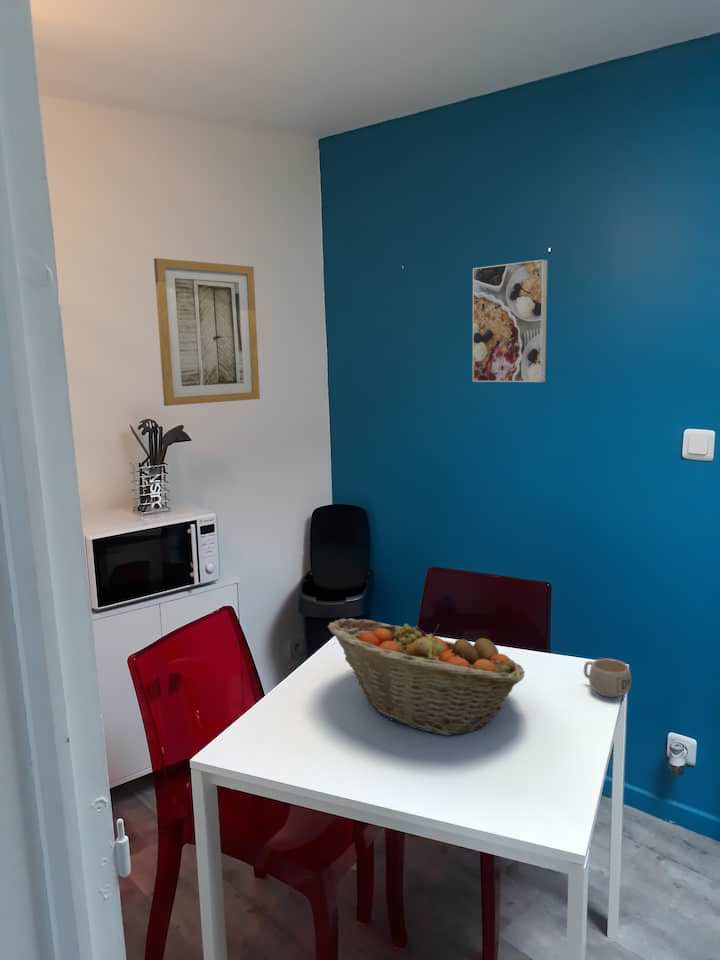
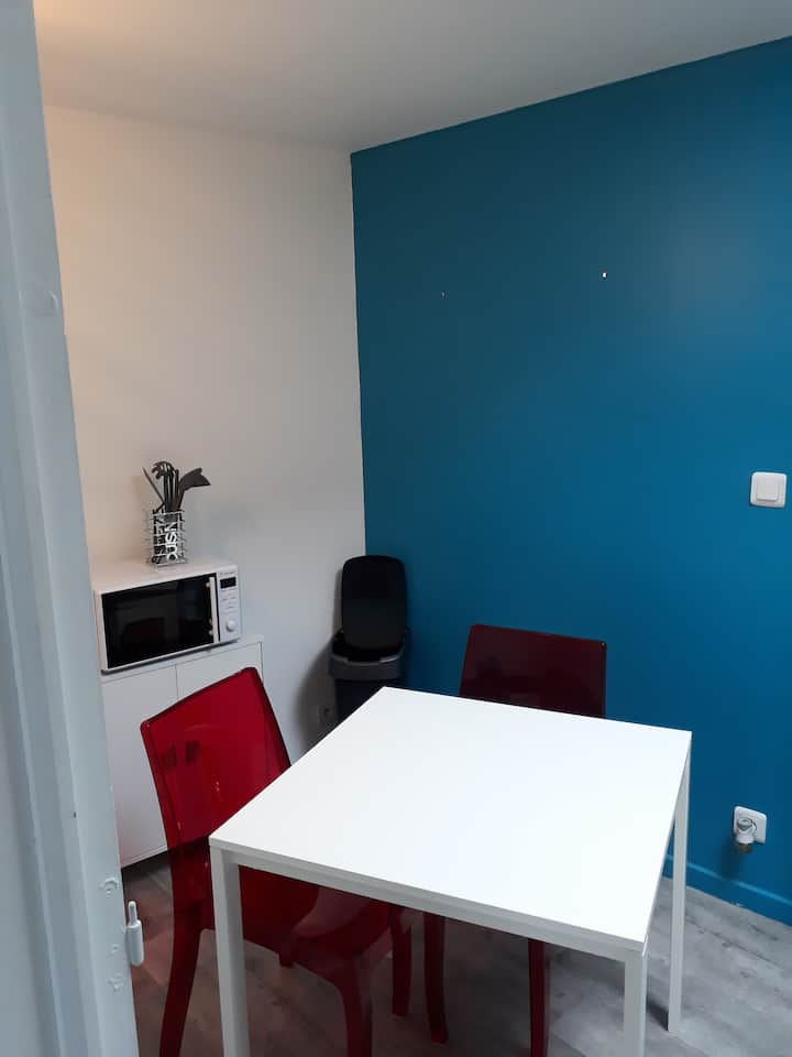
- mug [583,658,632,698]
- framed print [472,259,549,383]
- wall art [153,257,261,407]
- fruit basket [327,618,526,736]
